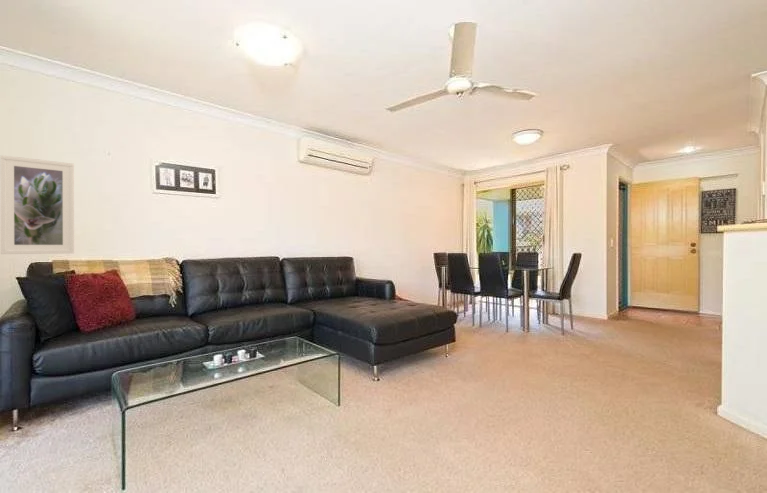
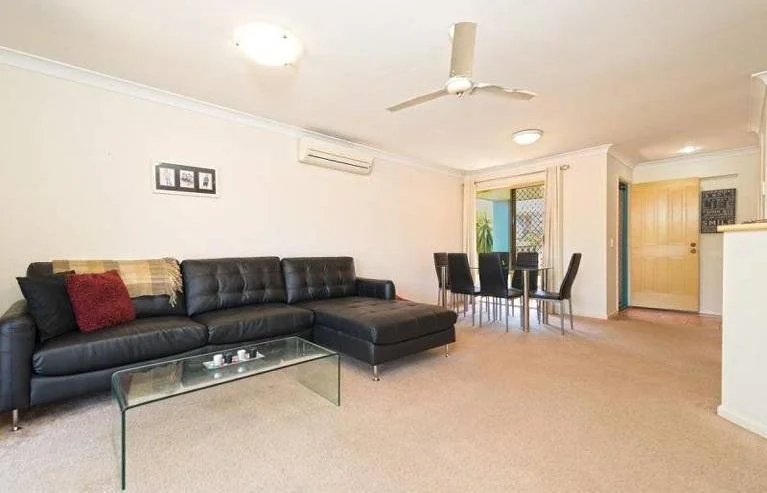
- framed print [0,154,75,255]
